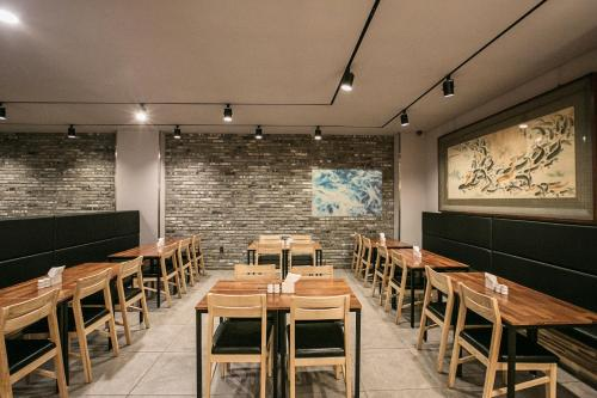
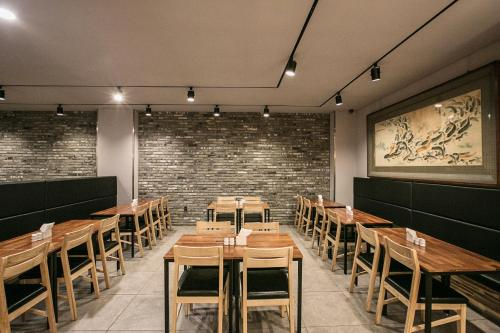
- wall art [310,169,383,218]
